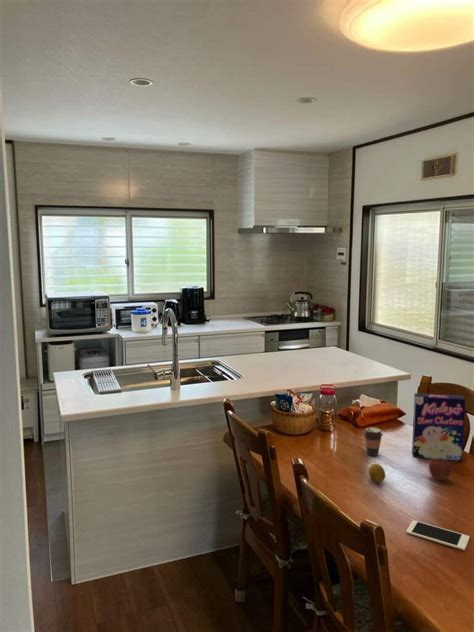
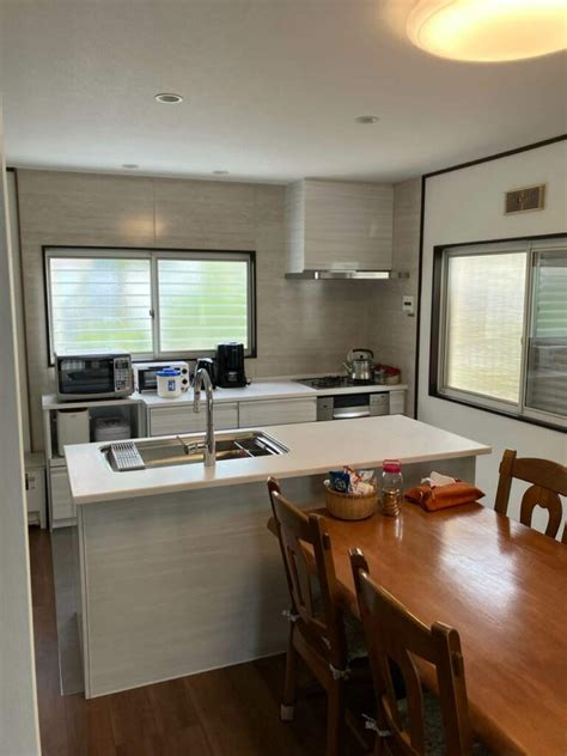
- cell phone [405,519,470,551]
- fruit [368,463,386,484]
- coffee cup [362,427,384,457]
- fruit [428,458,452,481]
- cereal box [411,392,466,462]
